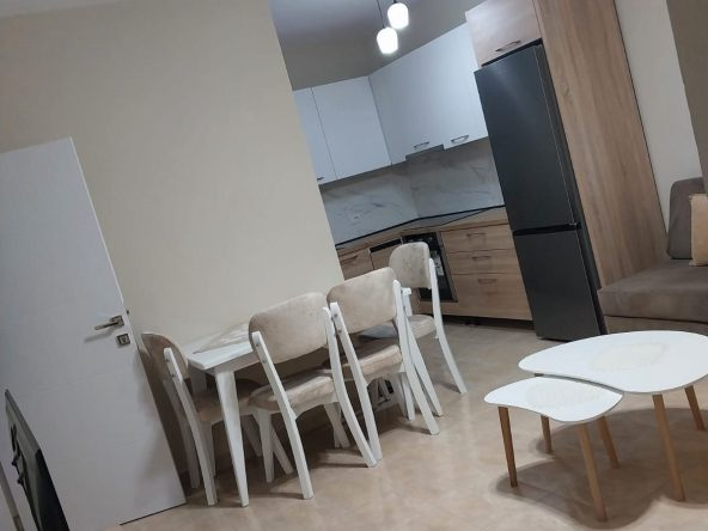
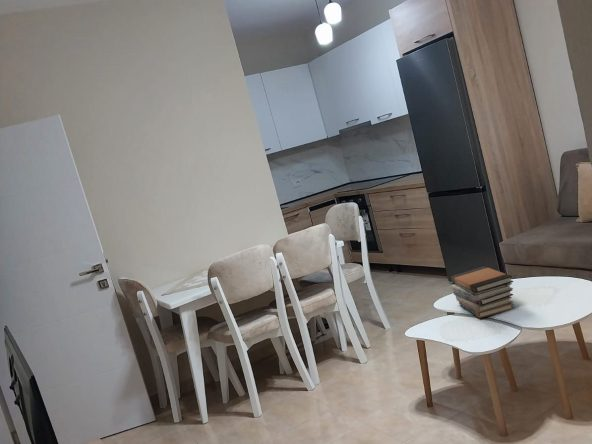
+ book stack [450,265,515,319]
